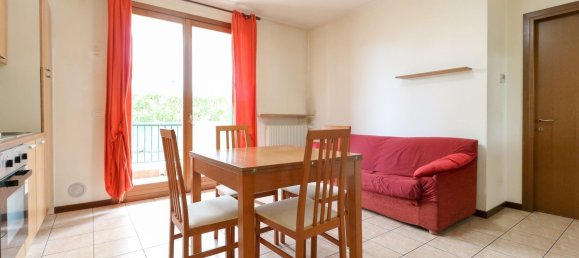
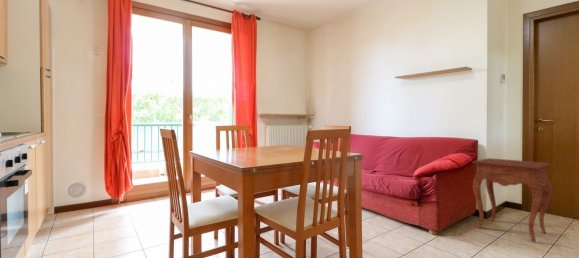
+ side table [472,157,553,243]
